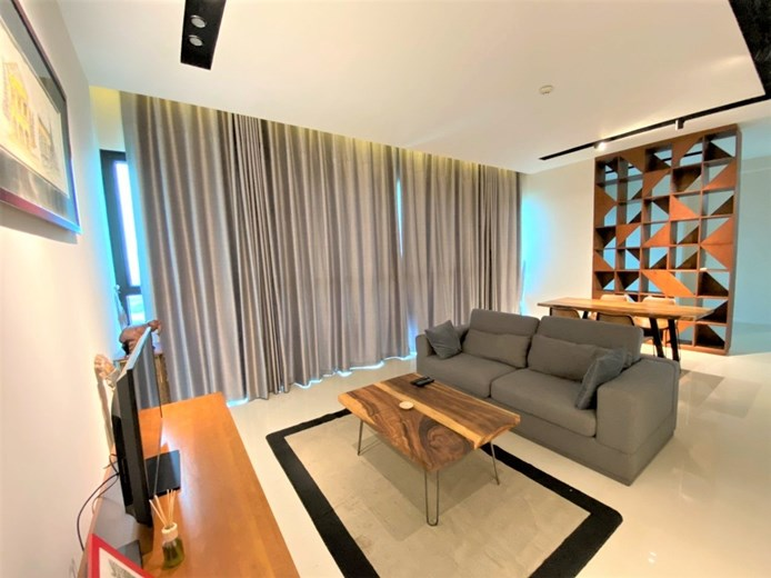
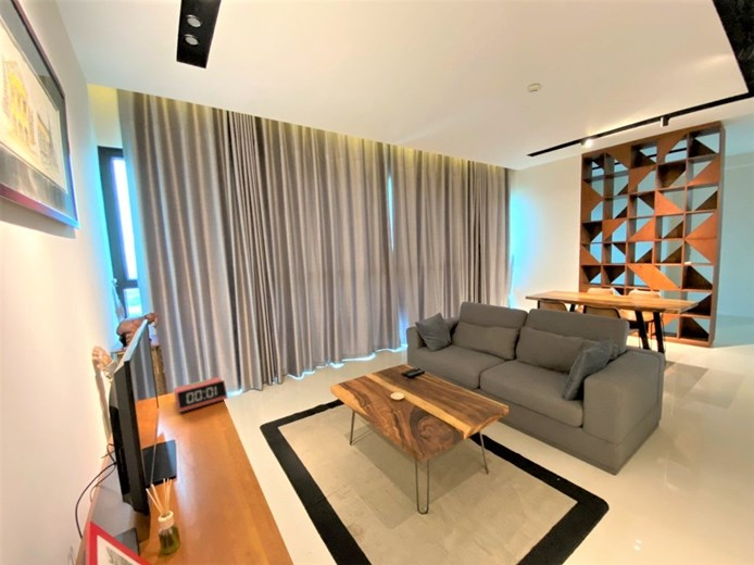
+ alarm clock [173,376,229,413]
